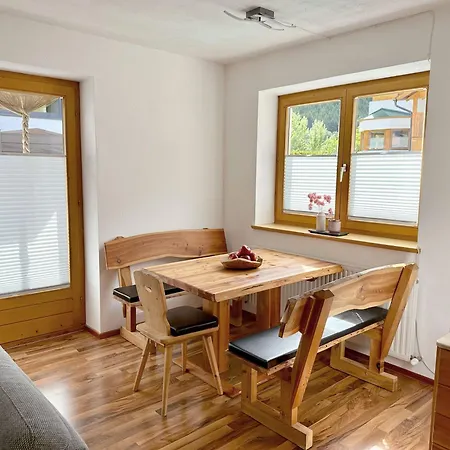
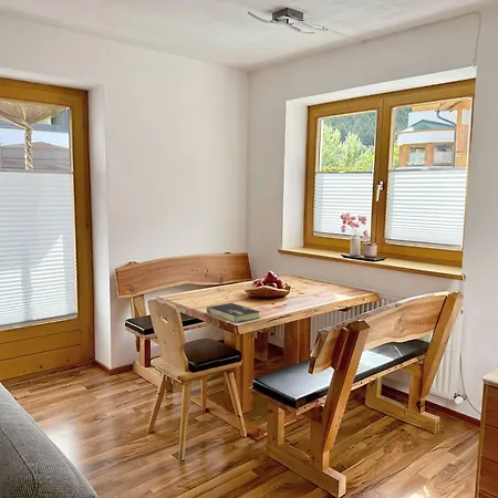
+ book [206,302,261,323]
